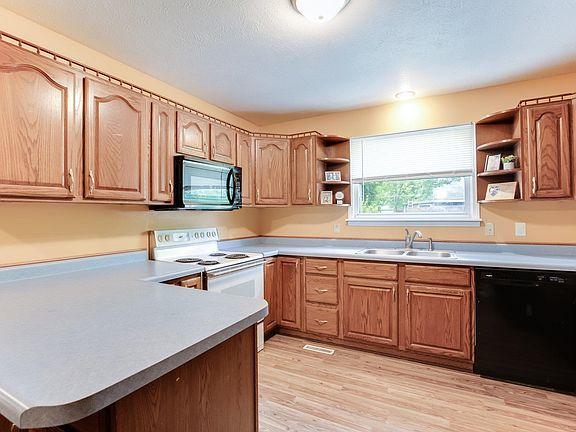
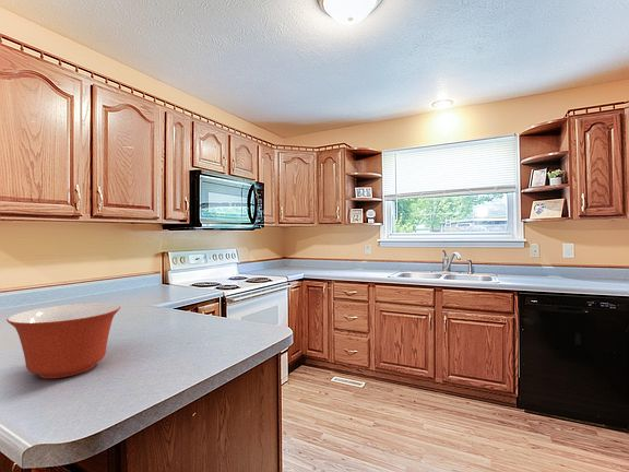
+ mixing bowl [5,302,121,379]
